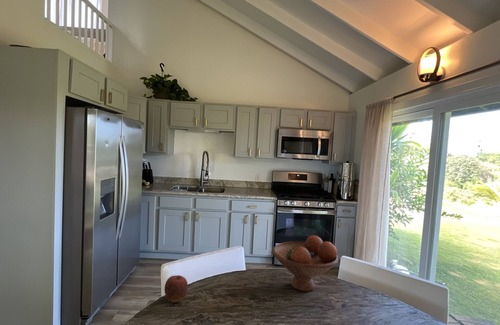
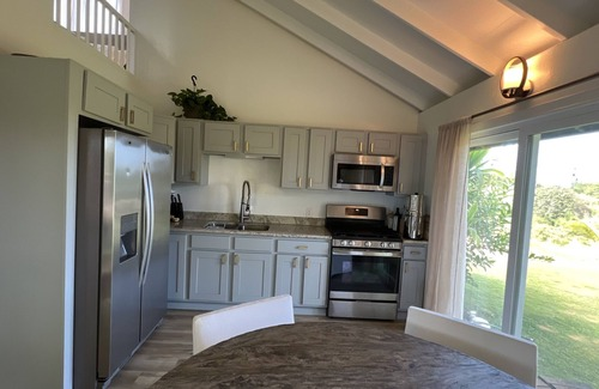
- apple [163,274,189,303]
- fruit bowl [272,234,340,292]
